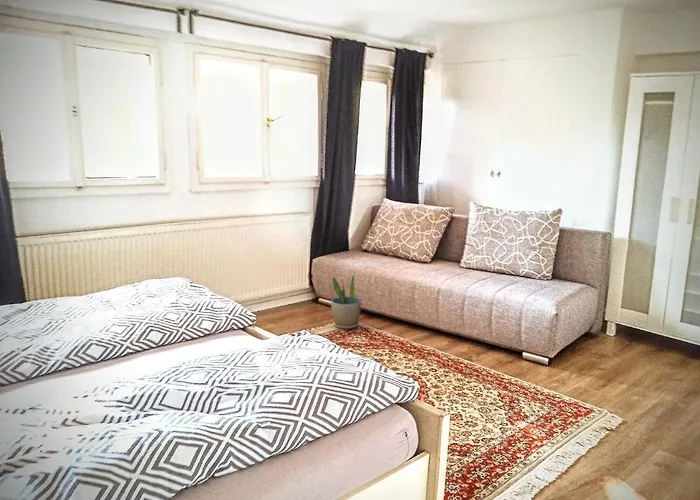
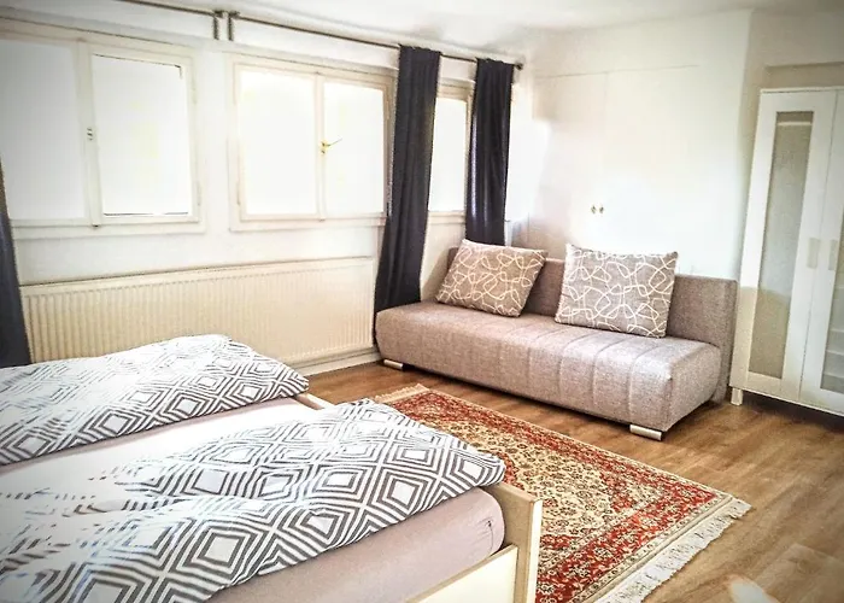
- potted plant [330,274,362,330]
